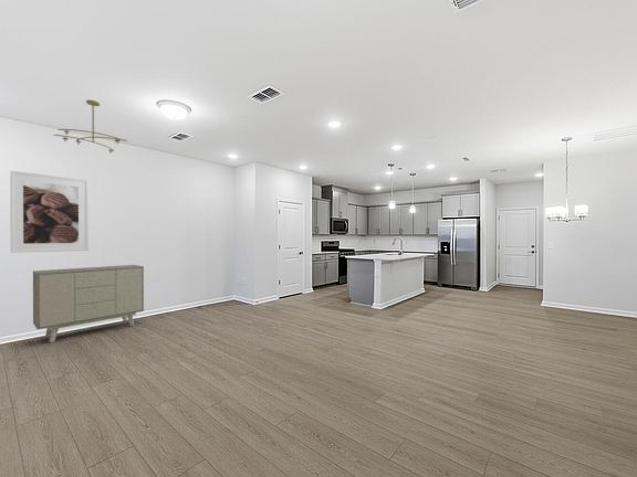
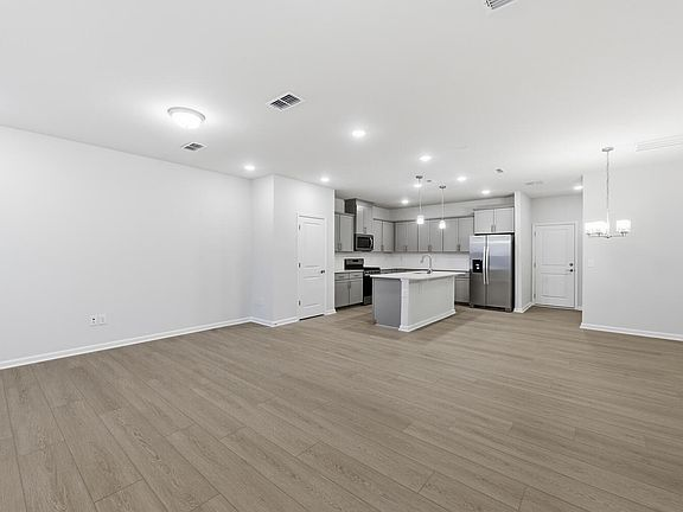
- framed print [9,170,90,254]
- ceiling light fixture [53,98,128,155]
- sideboard [32,264,145,343]
